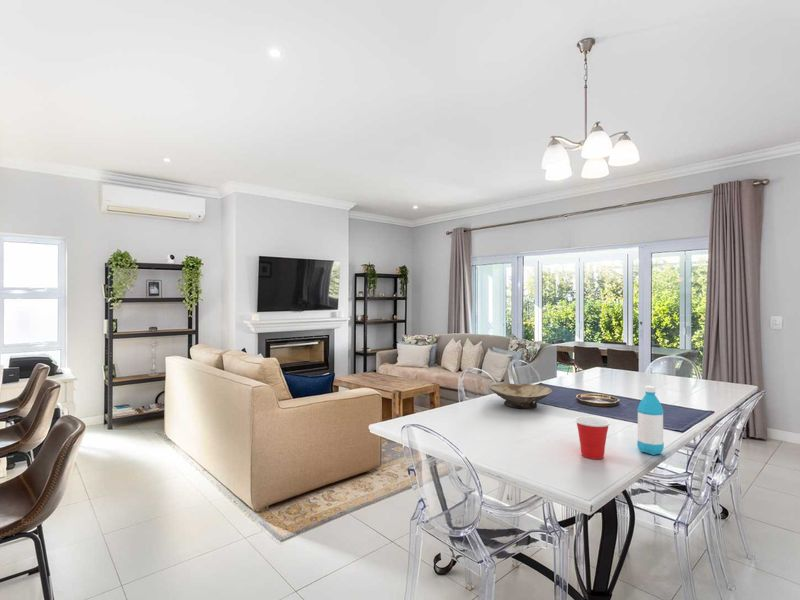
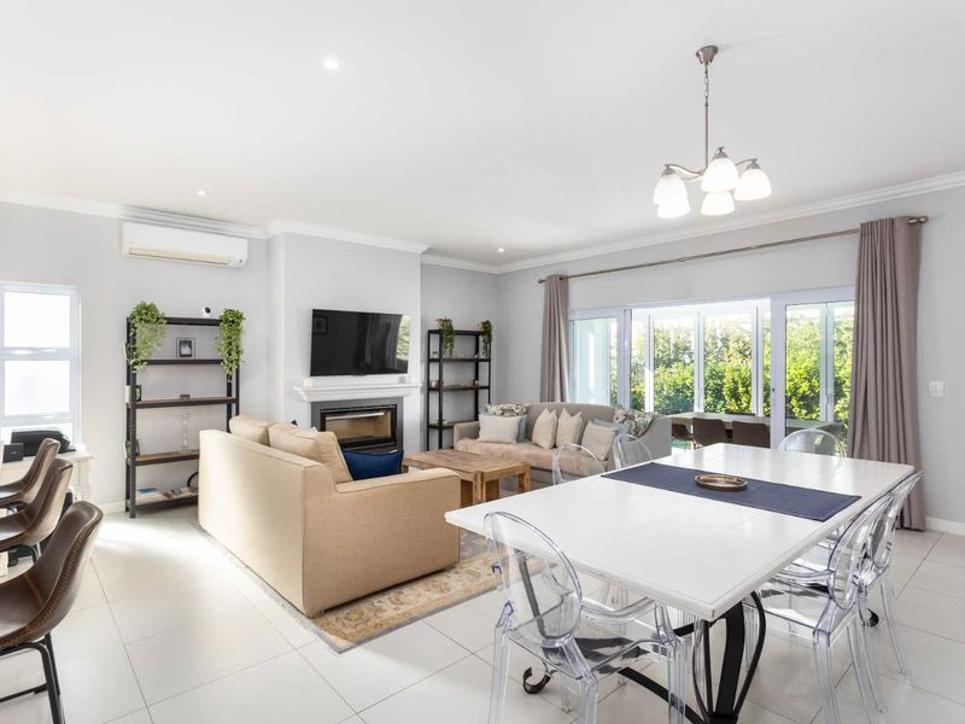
- bowl [489,383,553,409]
- cup [573,416,612,460]
- water bottle [636,385,665,456]
